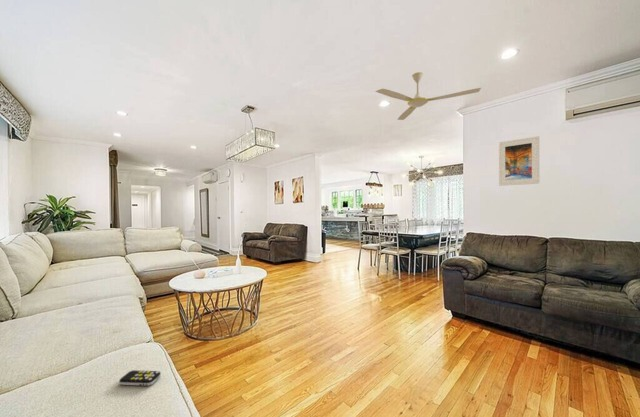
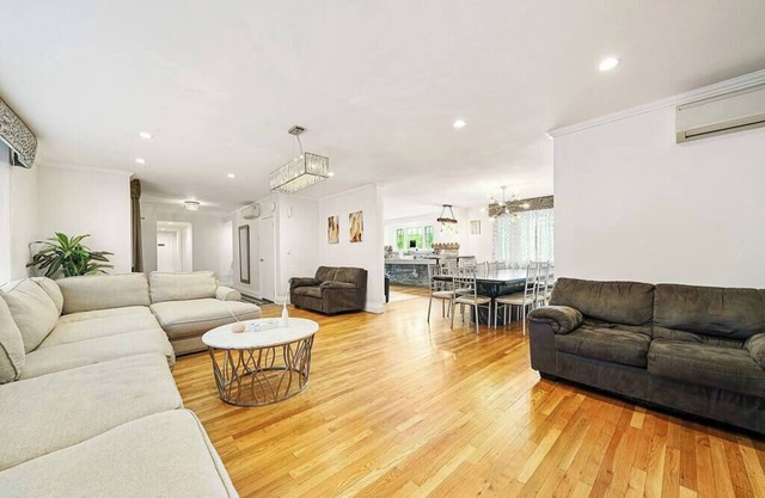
- remote control [118,369,162,387]
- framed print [498,135,541,187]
- ceiling fan [374,71,482,121]
